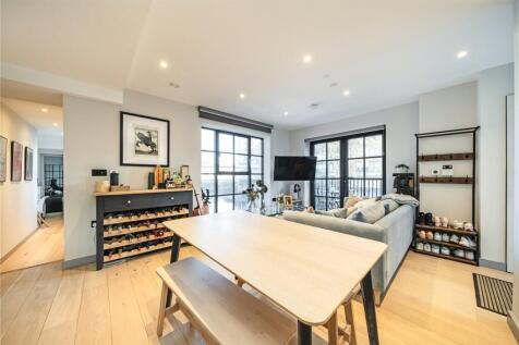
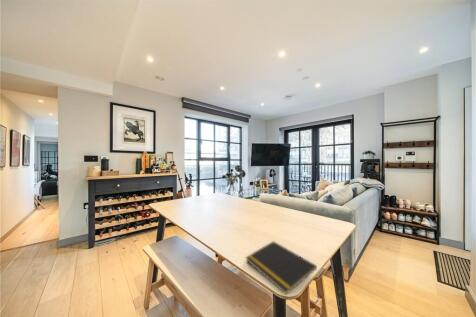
+ notepad [245,240,318,295]
